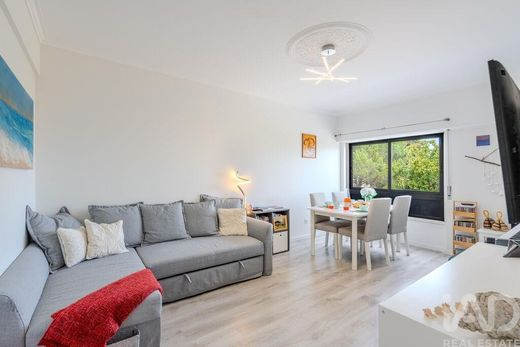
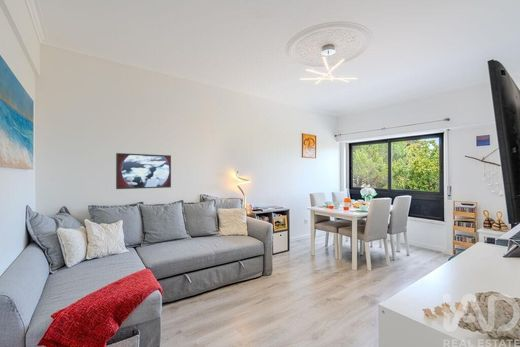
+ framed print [115,152,172,190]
